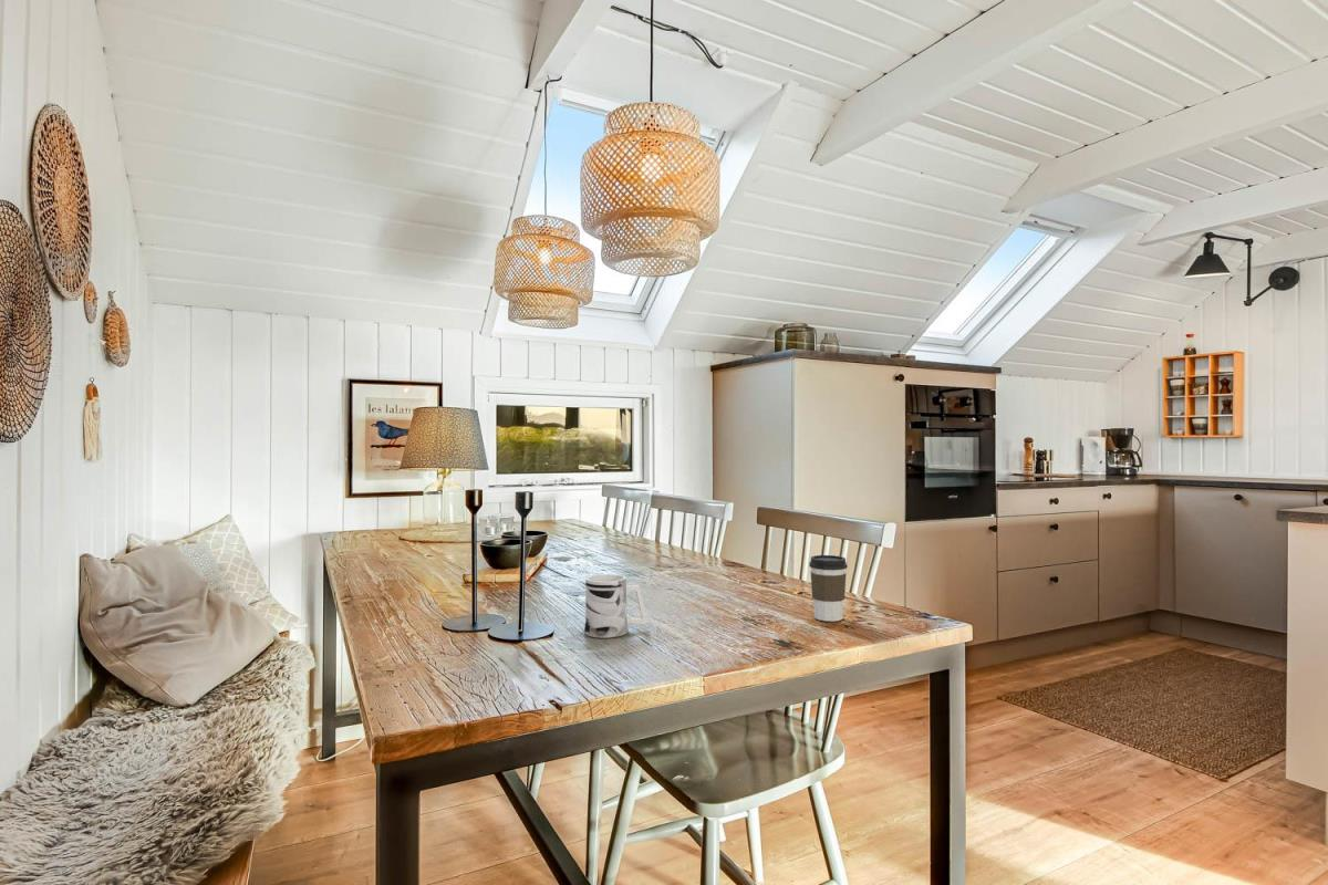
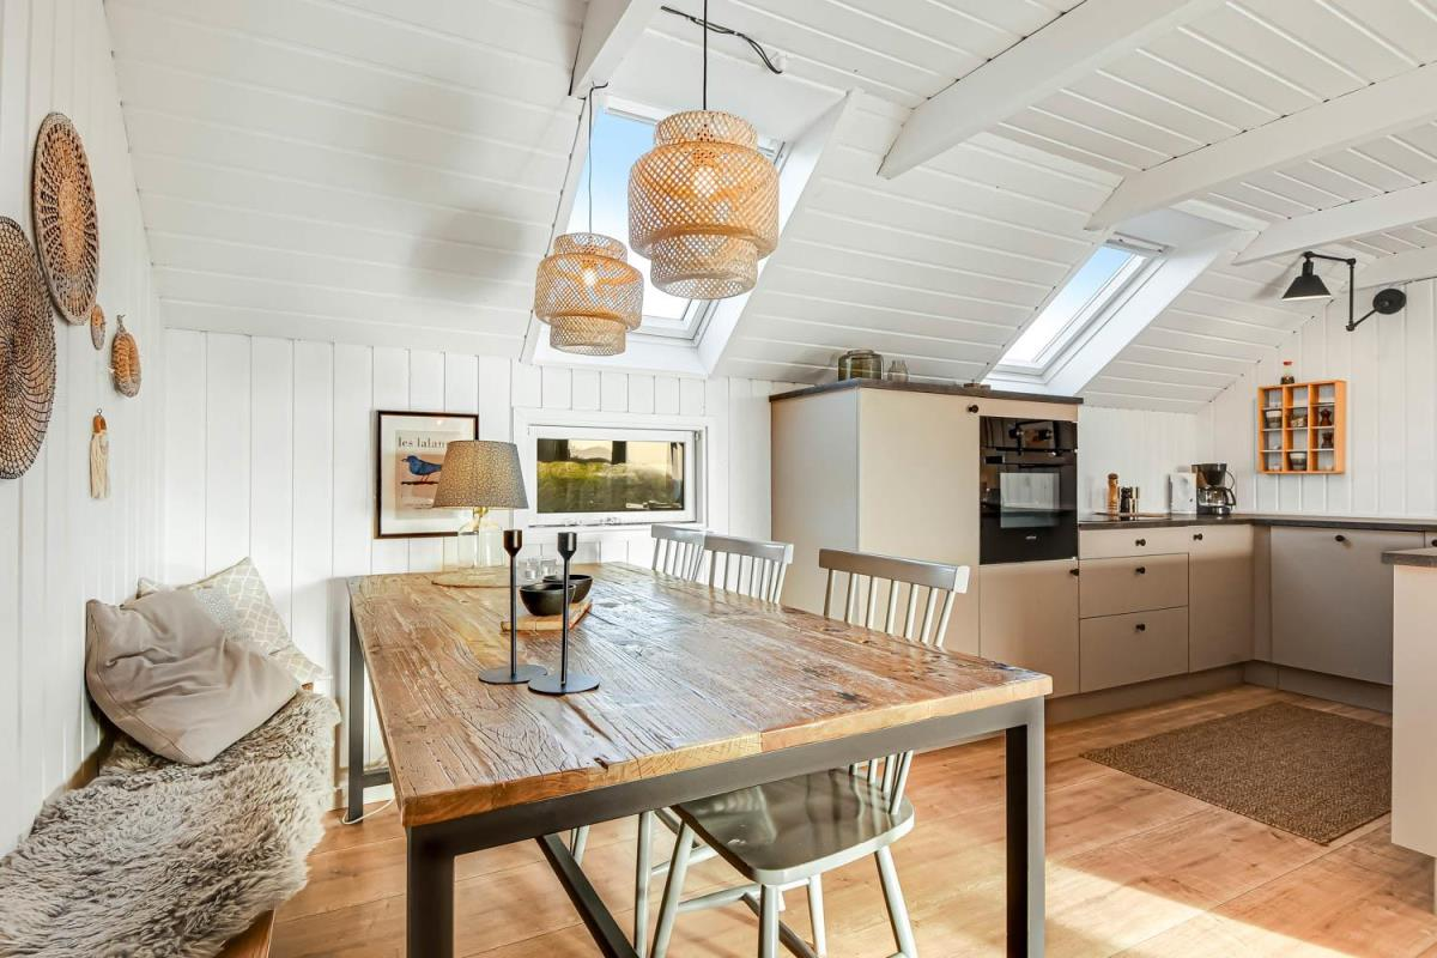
- coffee cup [808,554,849,623]
- mug [583,573,649,638]
